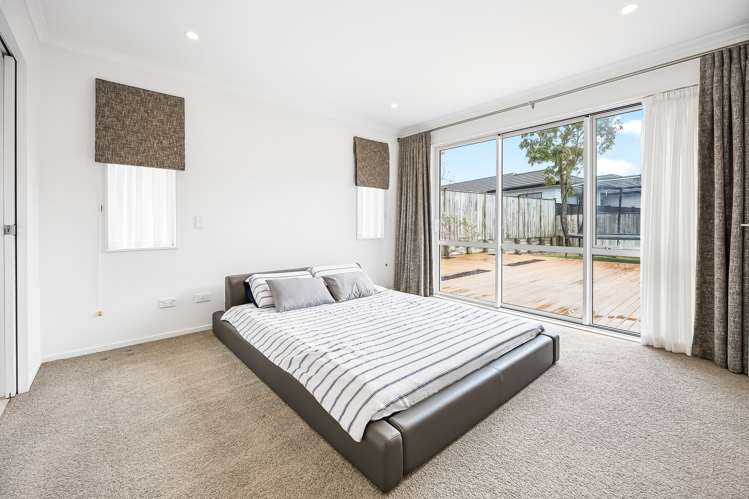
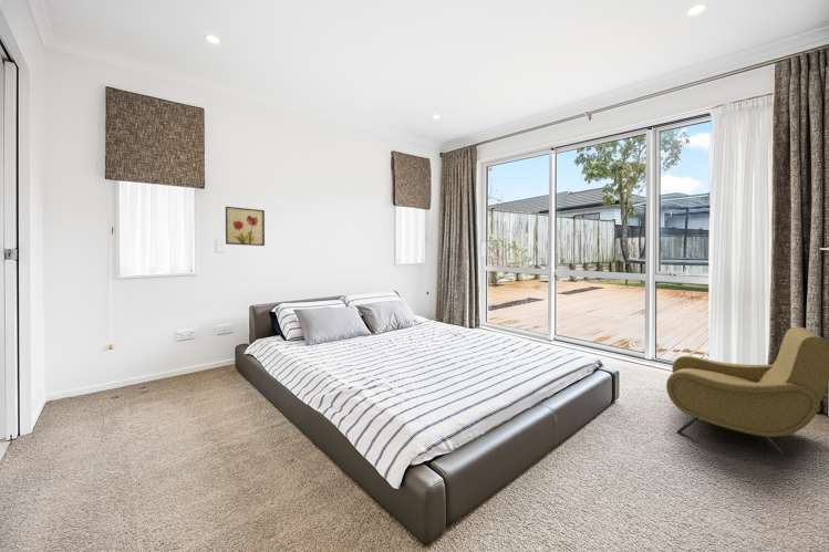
+ wall art [225,206,266,247]
+ armchair [665,326,829,455]
